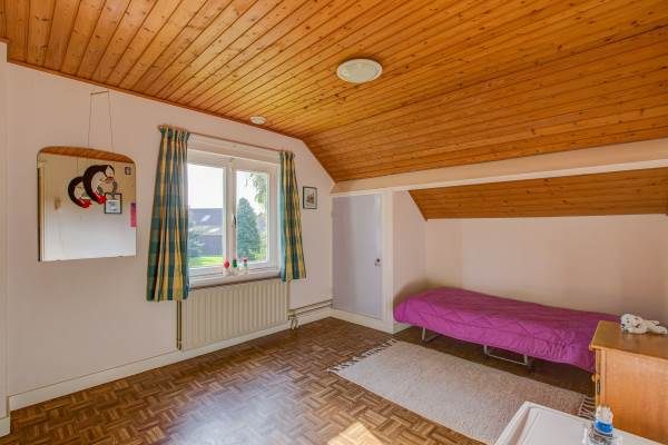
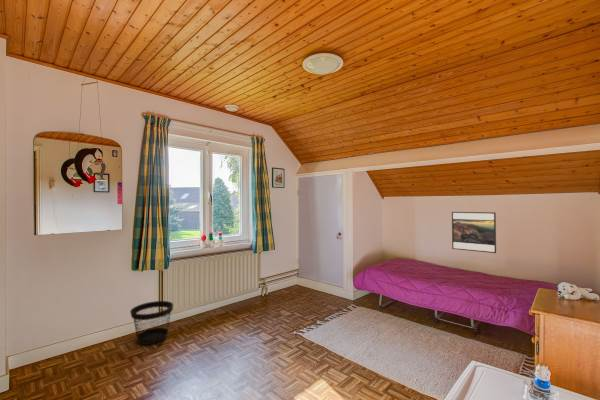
+ wastebasket [129,300,174,346]
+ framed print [451,211,497,254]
